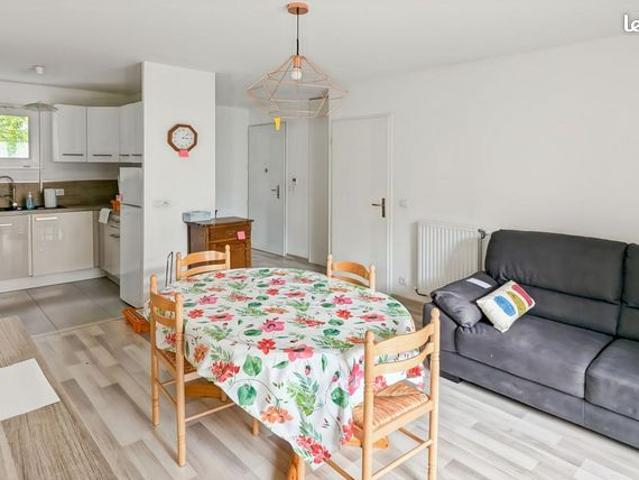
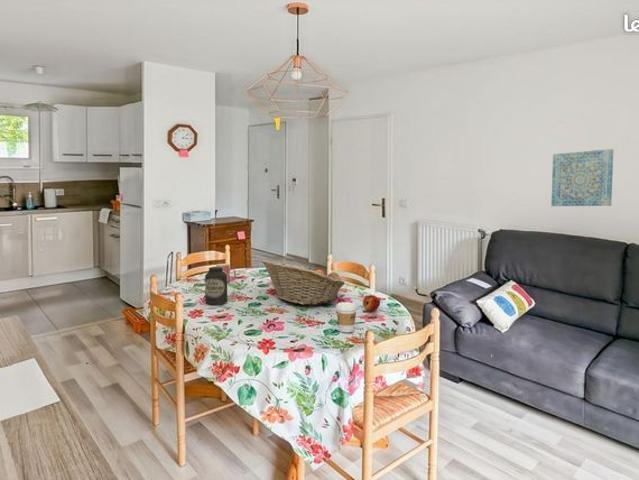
+ coffee cup [336,301,358,333]
+ fruit basket [261,259,346,306]
+ mug [215,263,237,283]
+ wall art [550,148,614,207]
+ canister [204,266,229,305]
+ apple [362,294,381,313]
